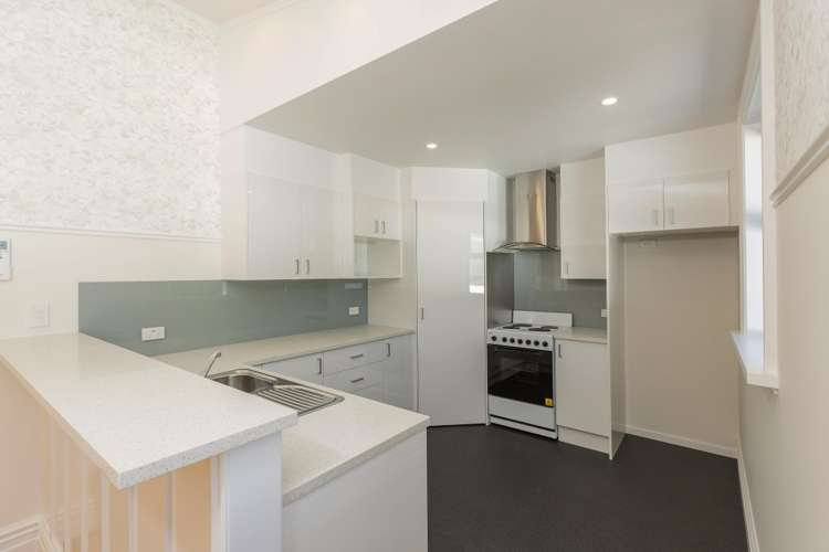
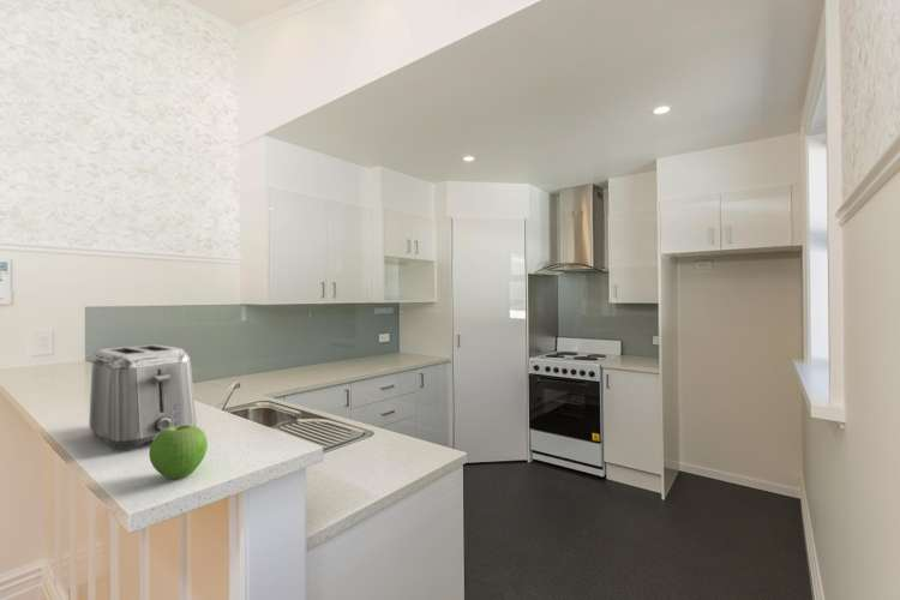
+ fruit [148,425,209,480]
+ toaster [88,344,198,451]
